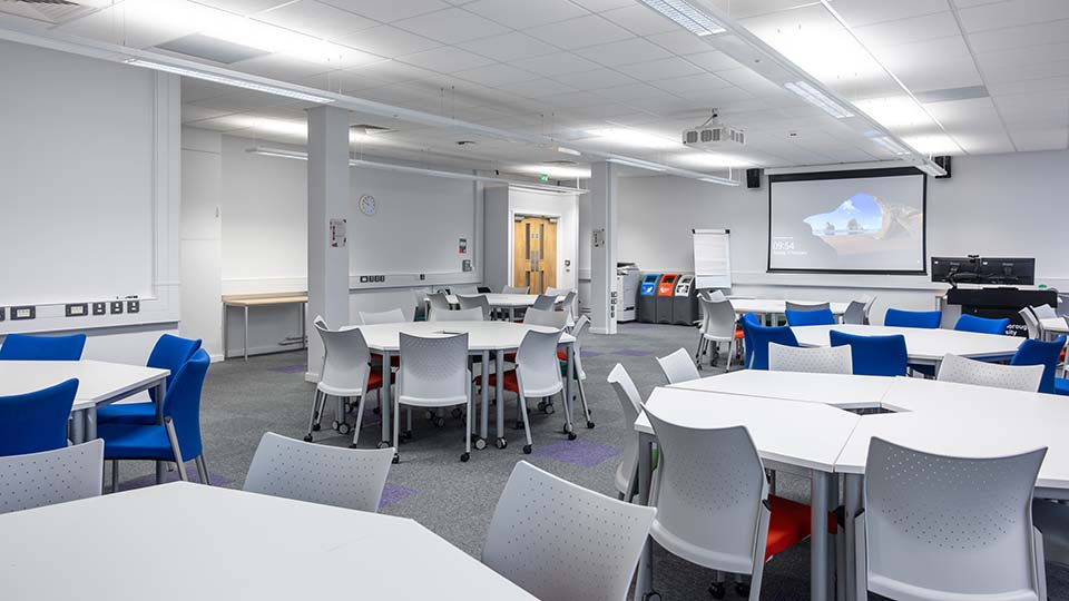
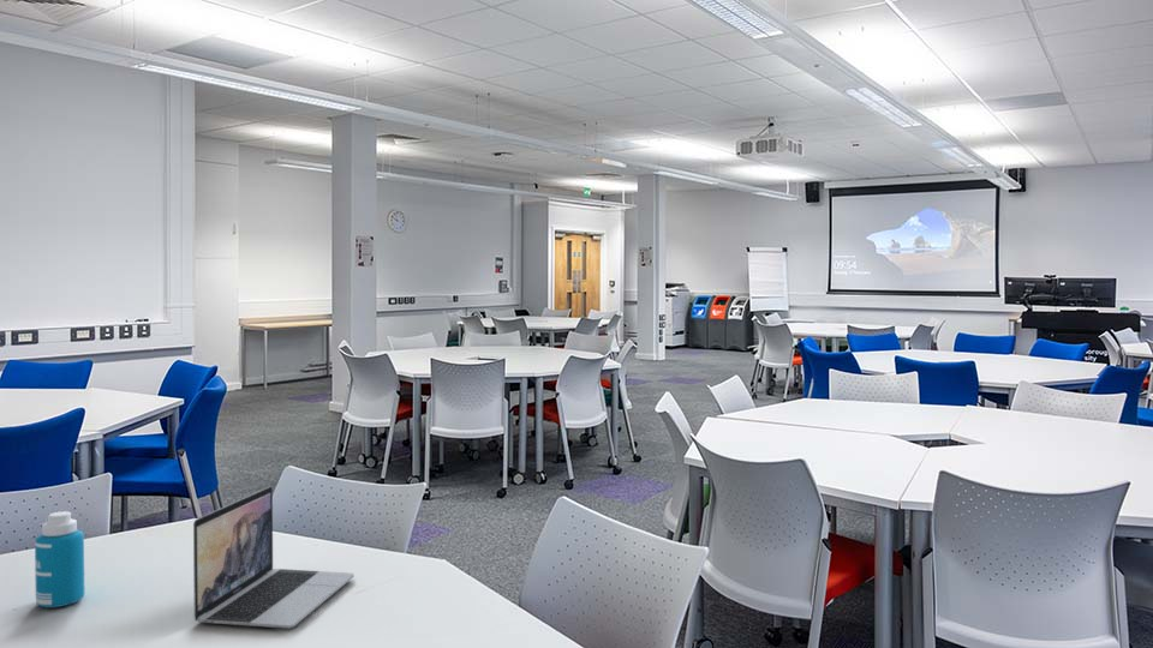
+ laptop [192,485,356,630]
+ bottle [34,510,85,608]
